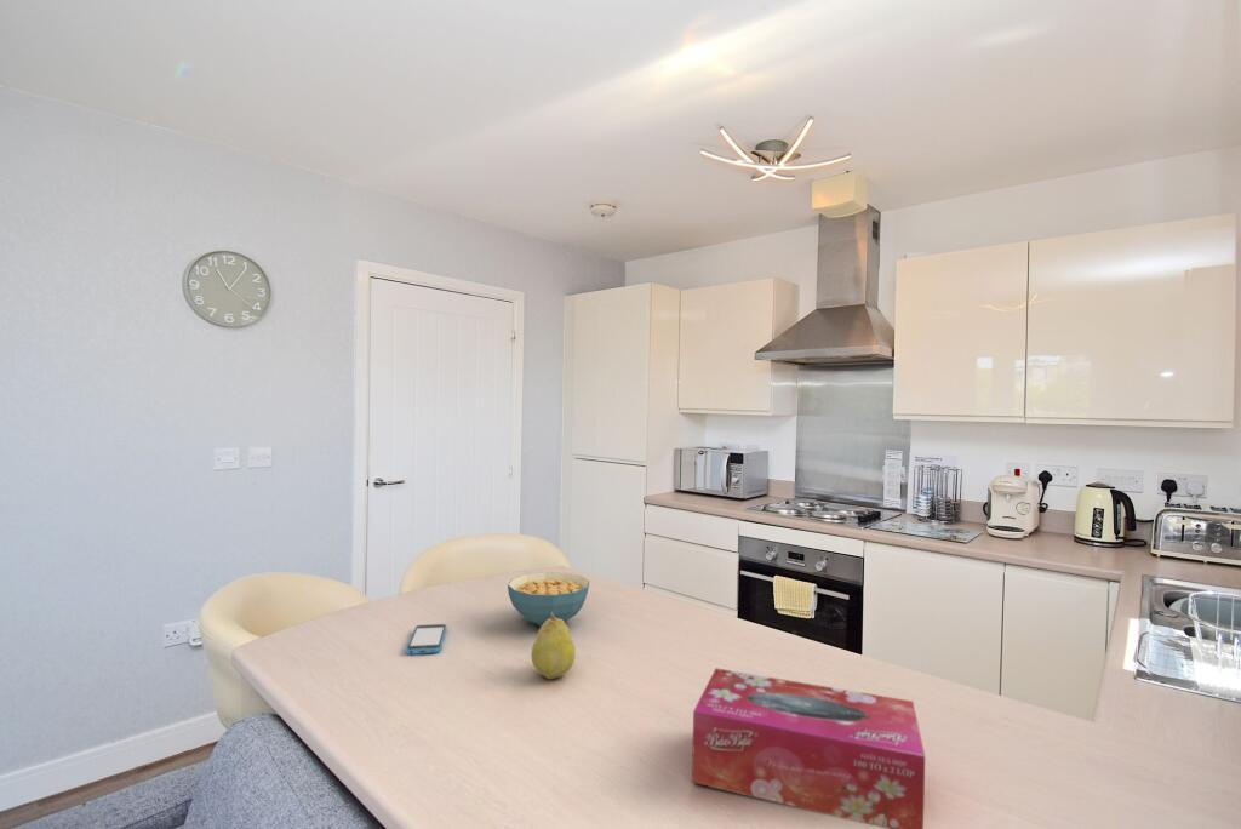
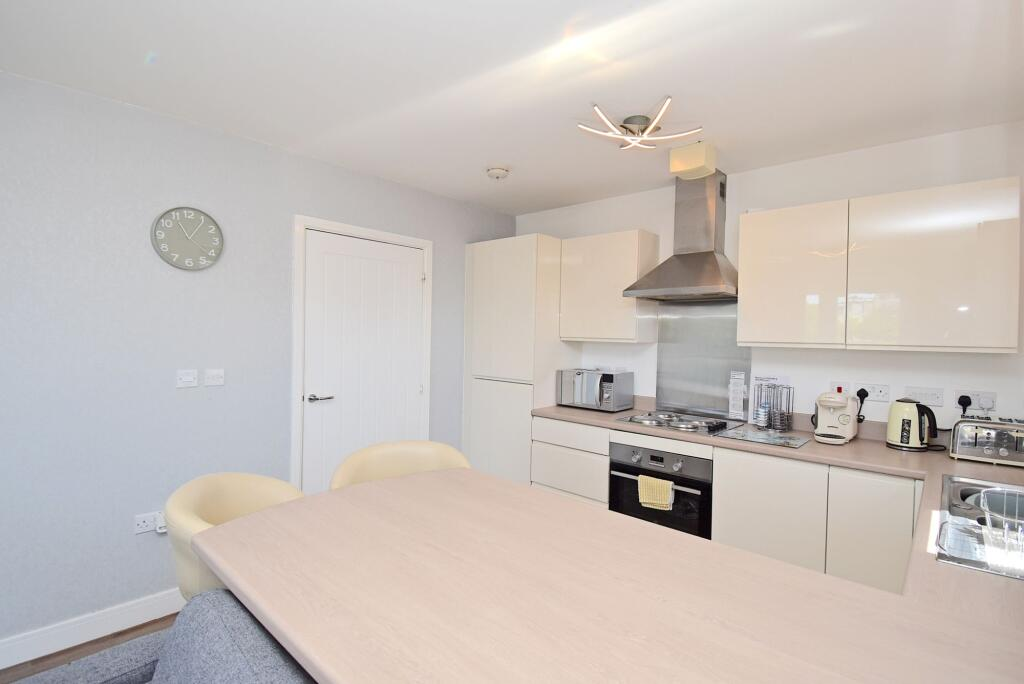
- tissue box [691,667,926,829]
- fruit [530,612,577,680]
- smartphone [405,623,448,656]
- cereal bowl [507,571,590,628]
